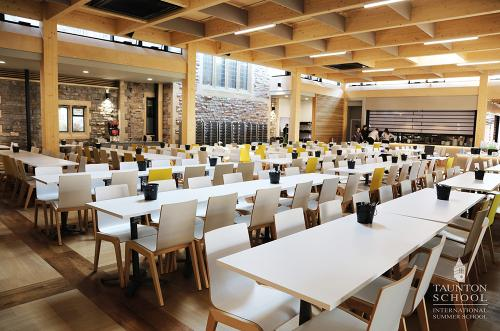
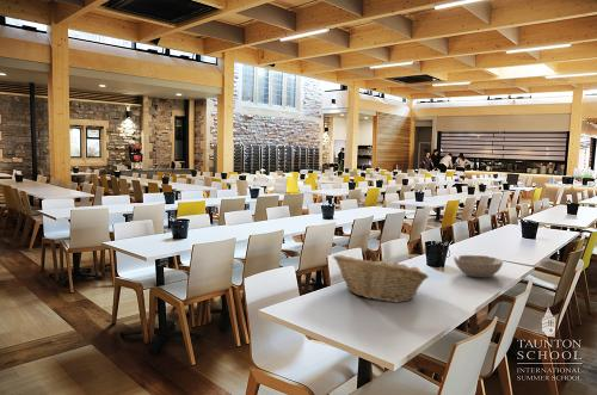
+ bowl [453,254,504,278]
+ fruit basket [332,254,430,303]
